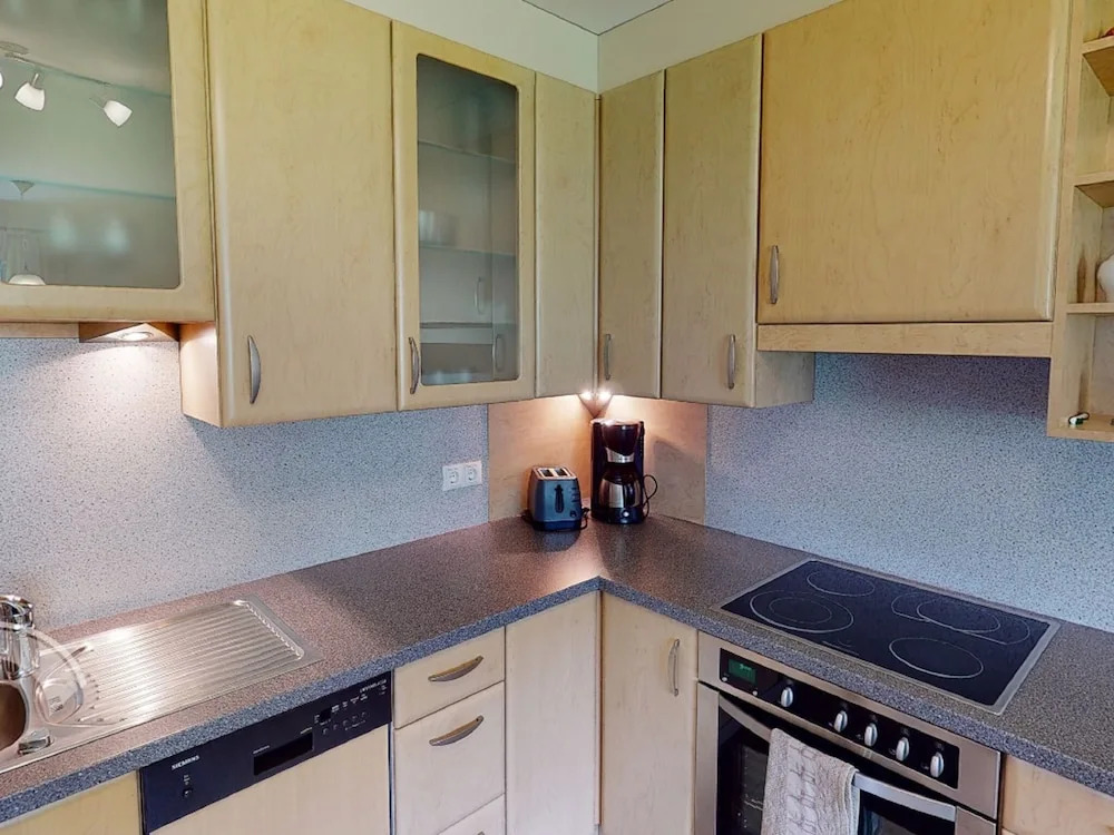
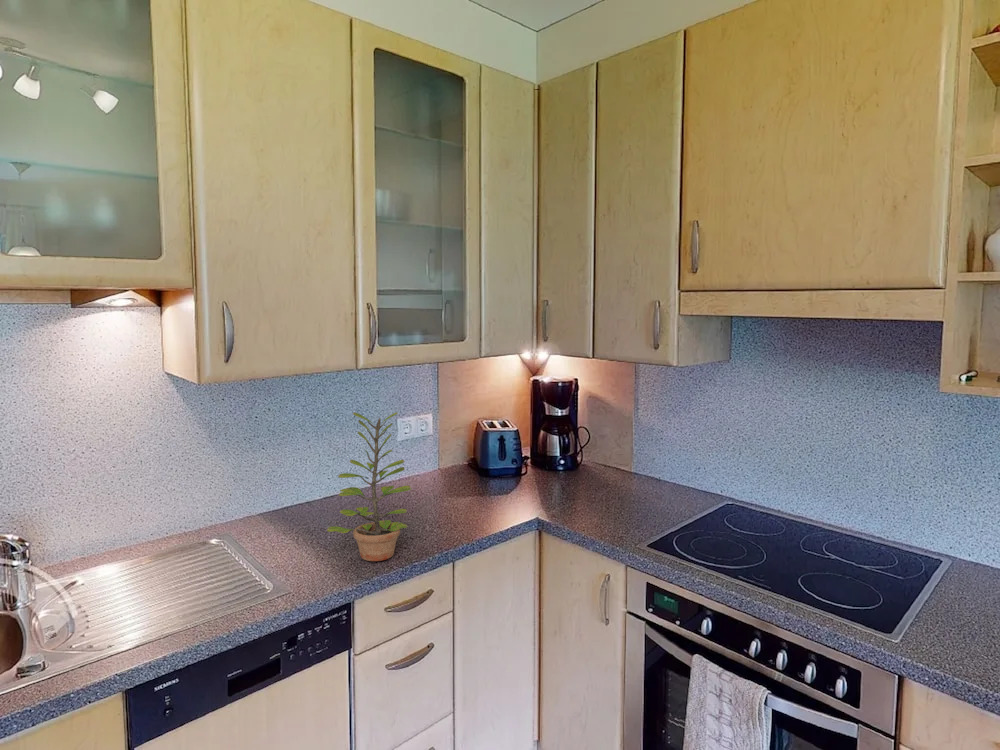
+ plant [326,411,412,562]
